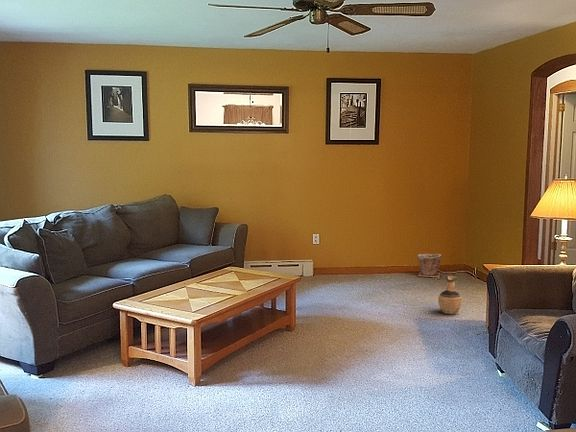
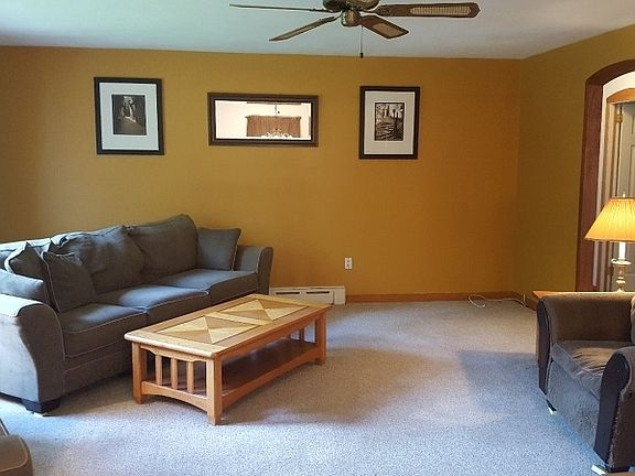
- ceramic jug [437,275,463,315]
- plant pot [417,253,443,279]
